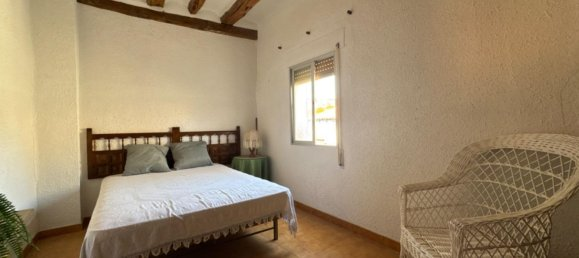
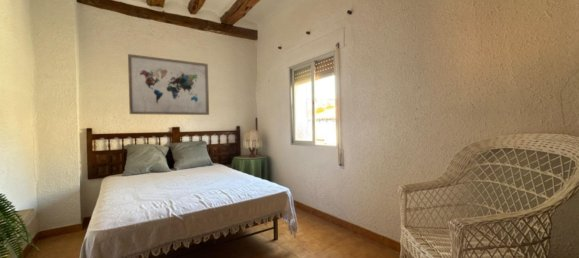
+ wall art [127,53,210,116]
